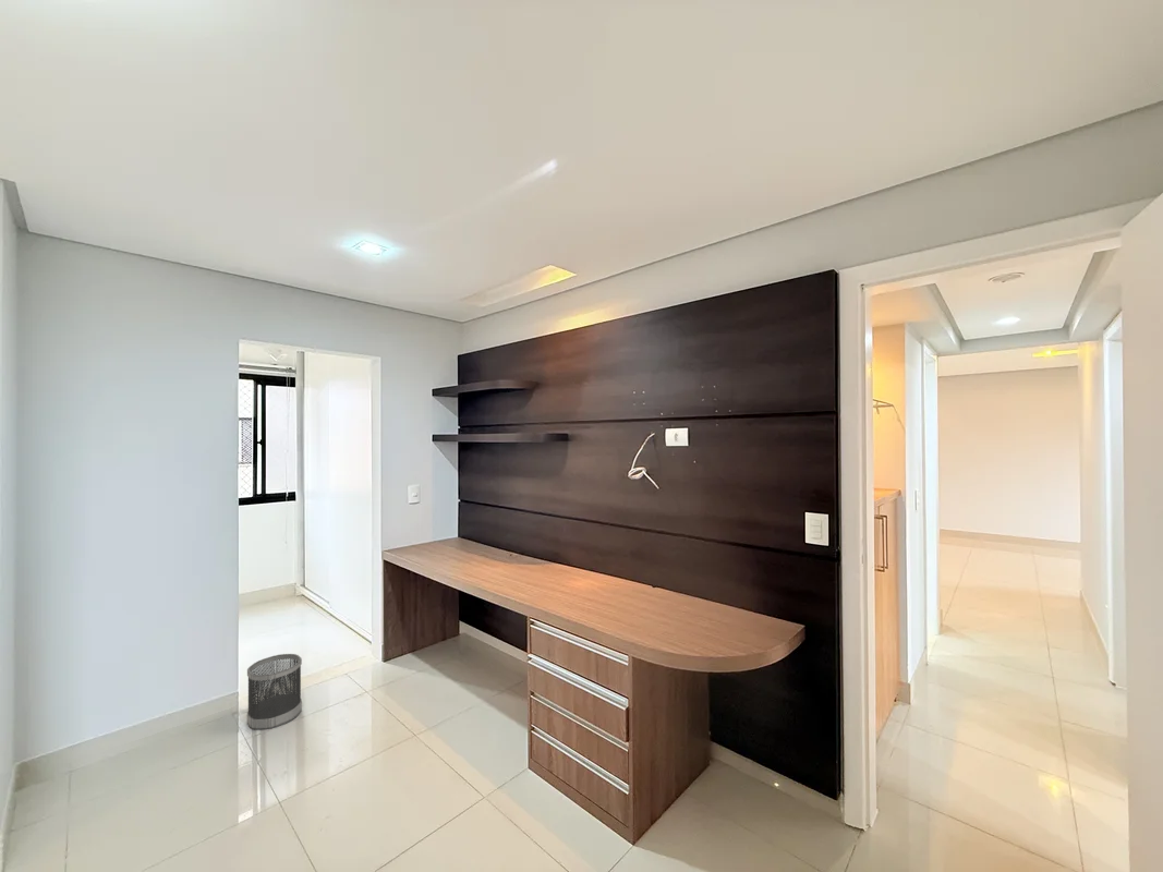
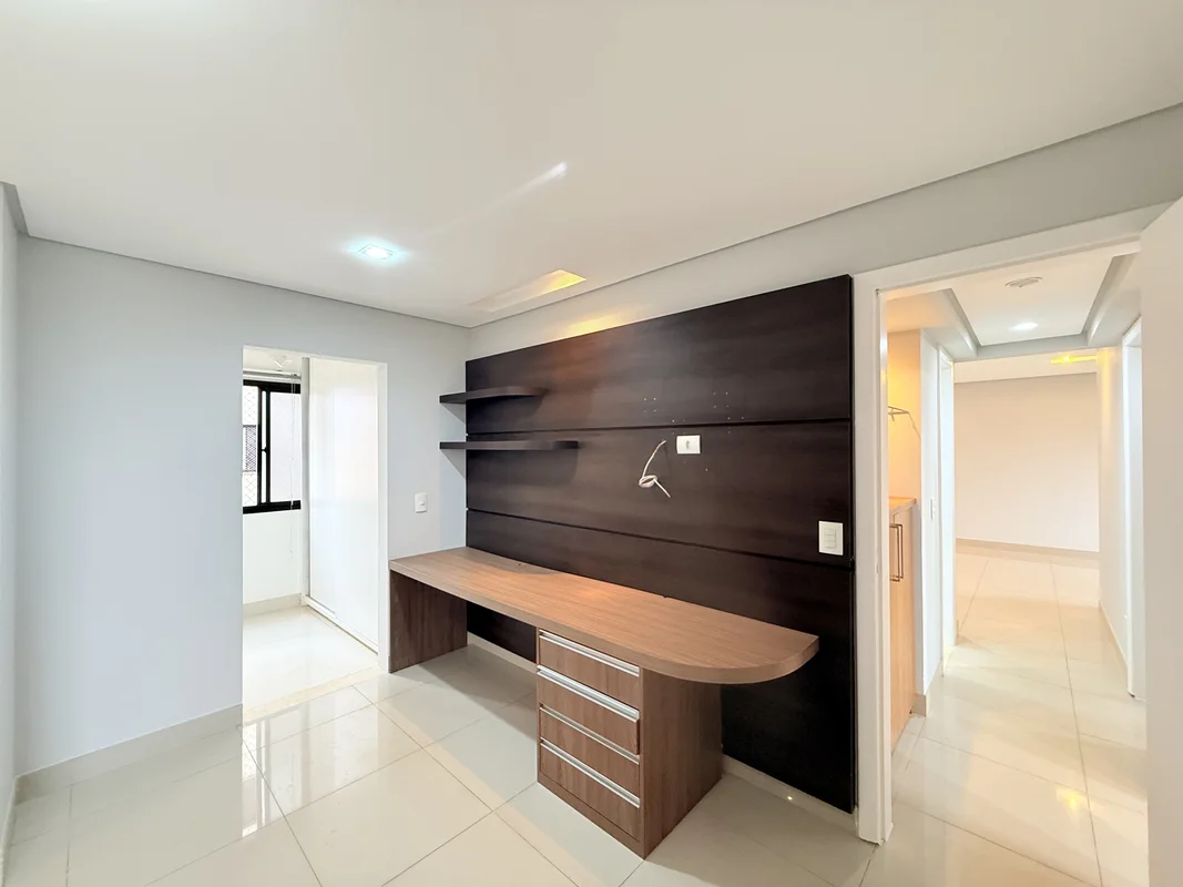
- wastebasket [246,653,303,731]
